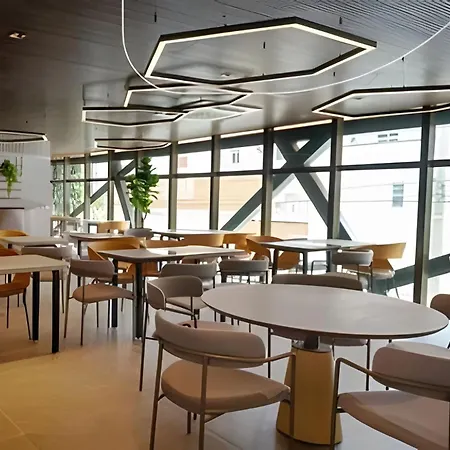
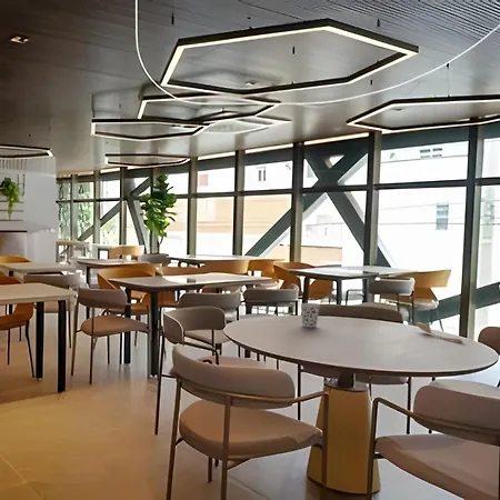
+ cup [300,302,321,328]
+ spoon [416,321,464,343]
